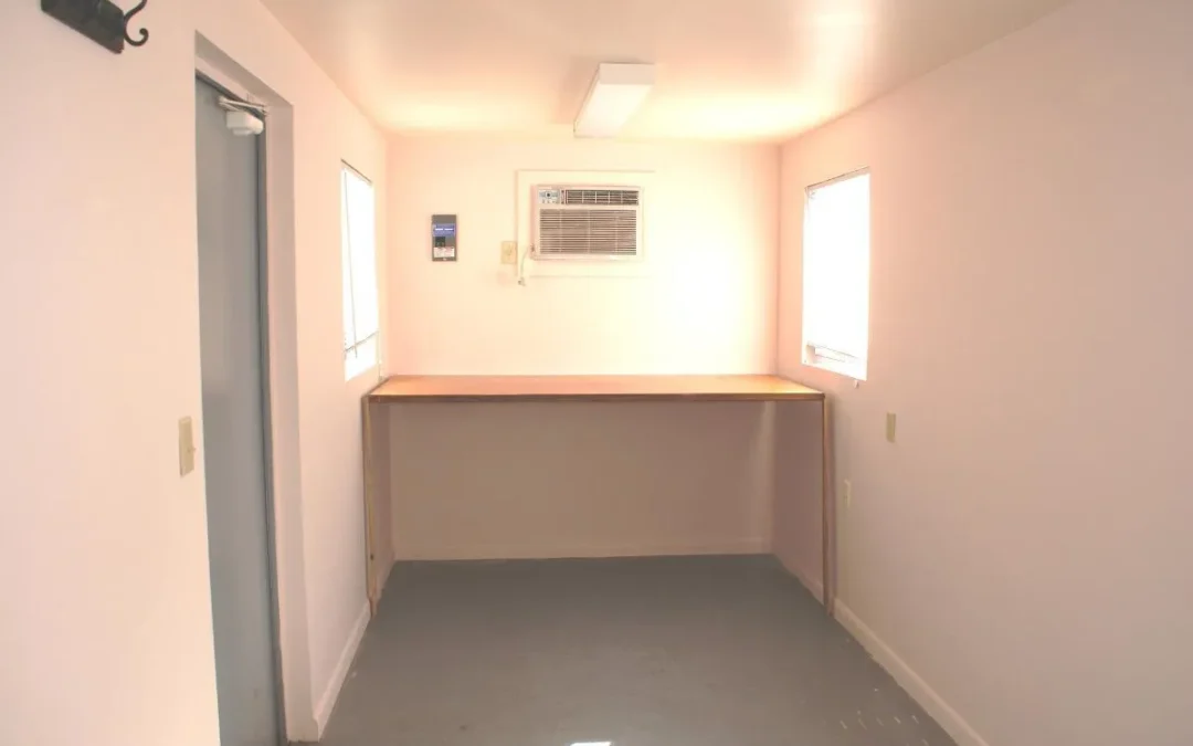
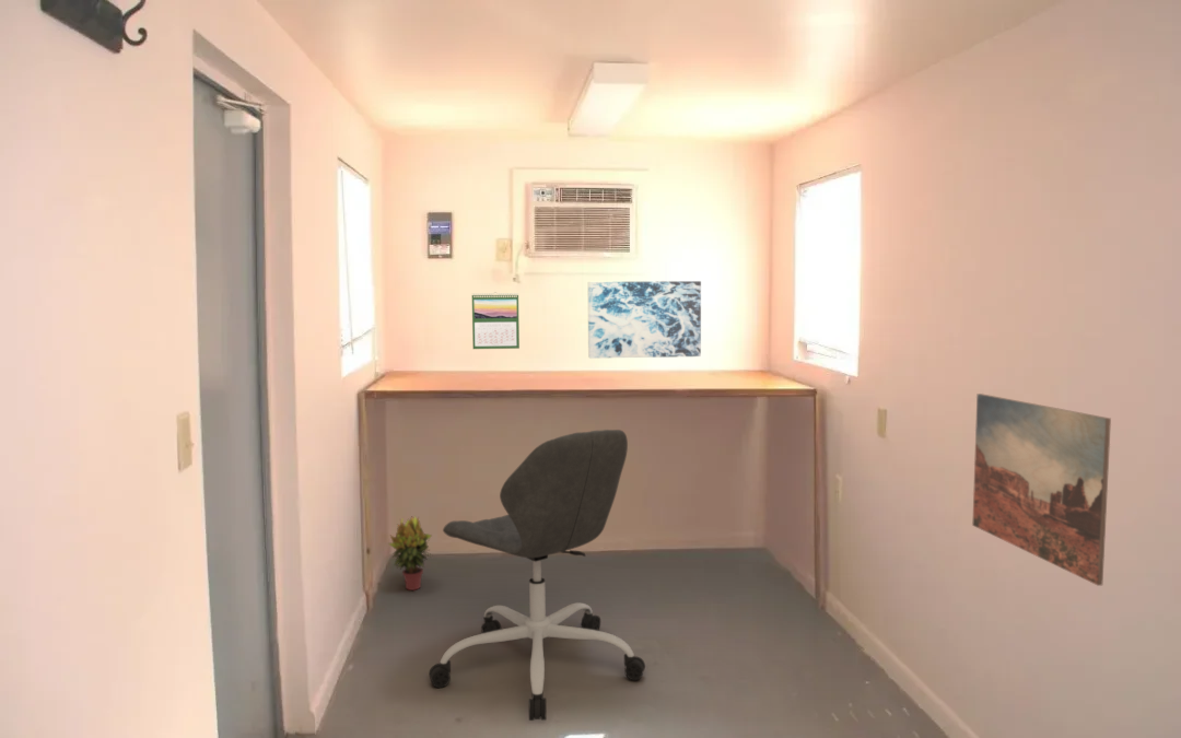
+ wall art [971,393,1112,587]
+ office chair [429,429,646,722]
+ wall art [587,280,702,360]
+ calendar [471,292,521,350]
+ potted plant [387,514,433,591]
